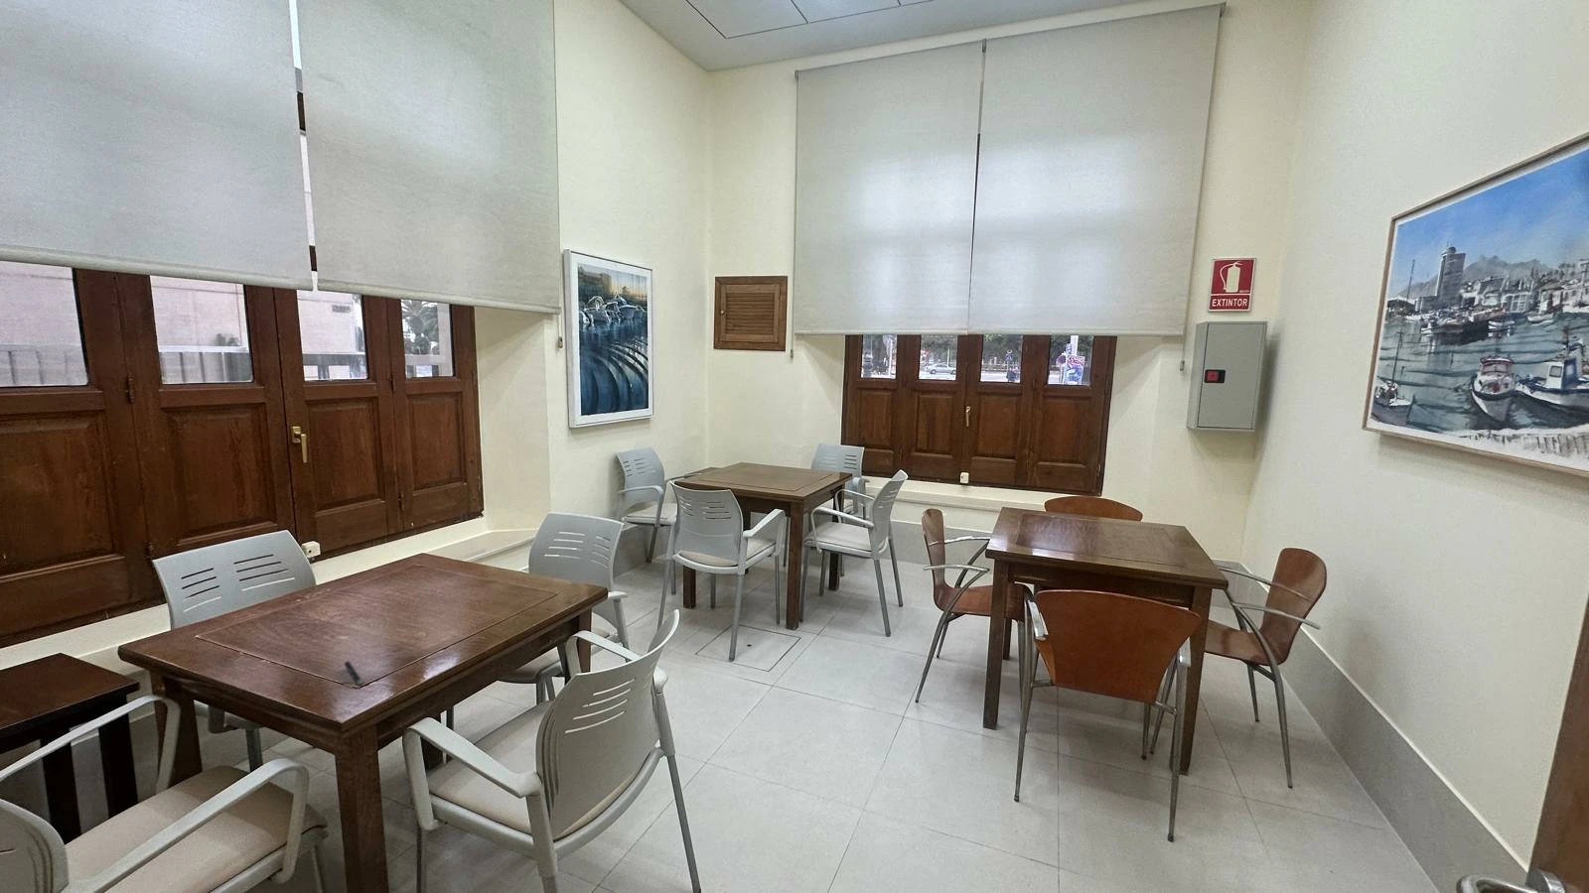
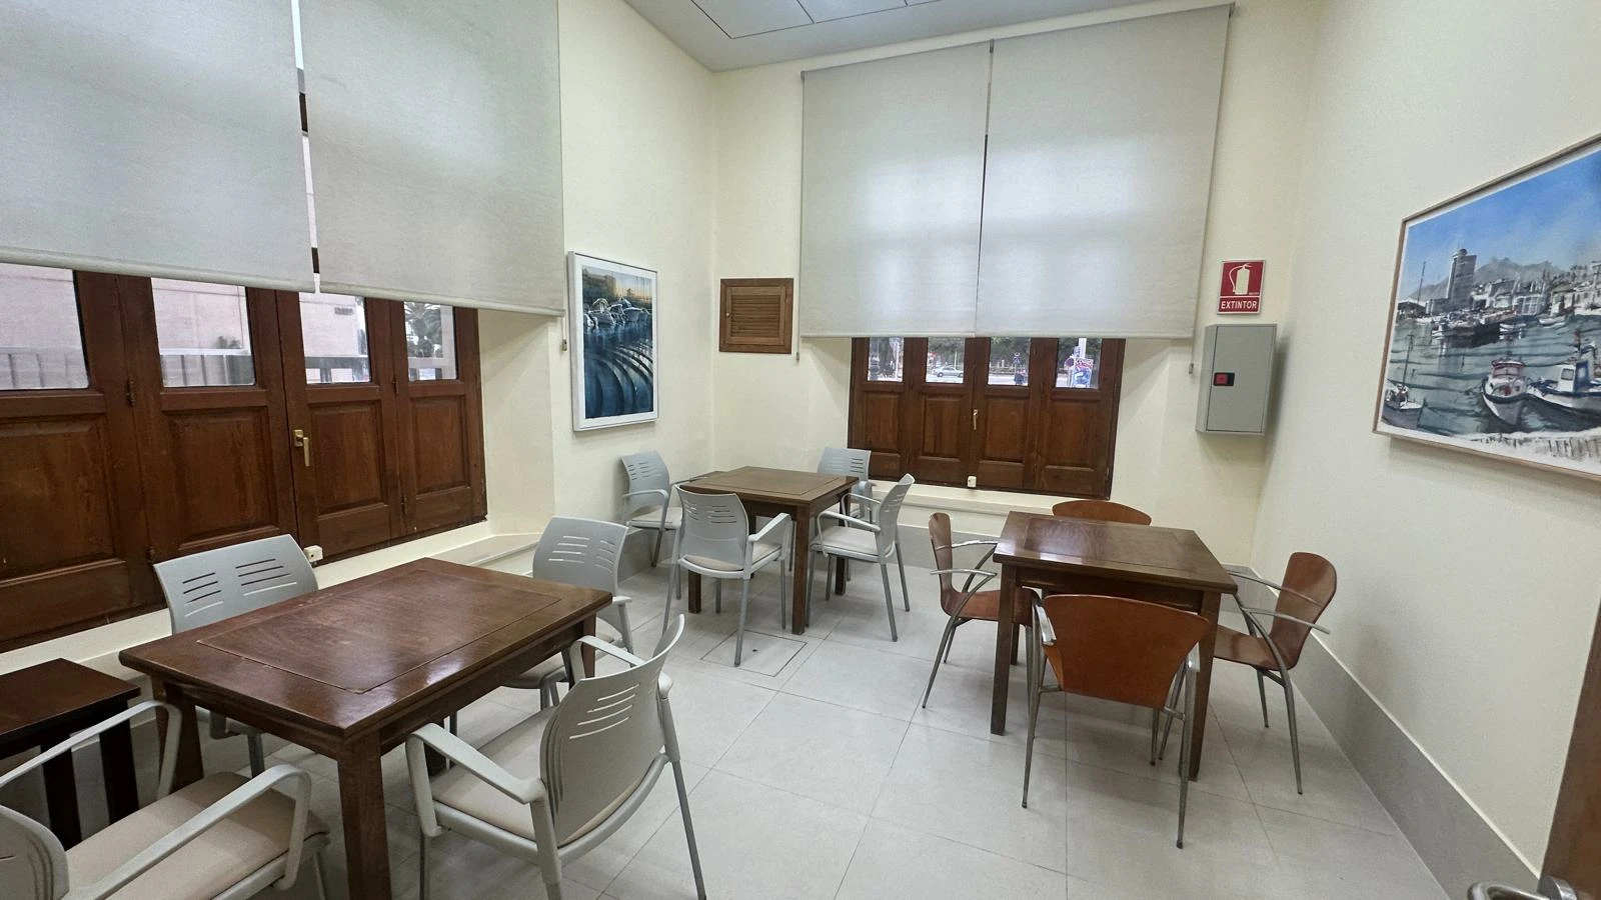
- pen [344,660,363,686]
